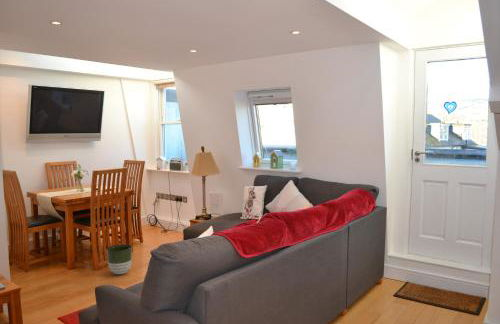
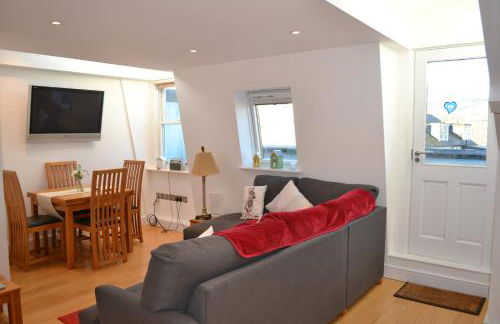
- planter [106,244,133,275]
